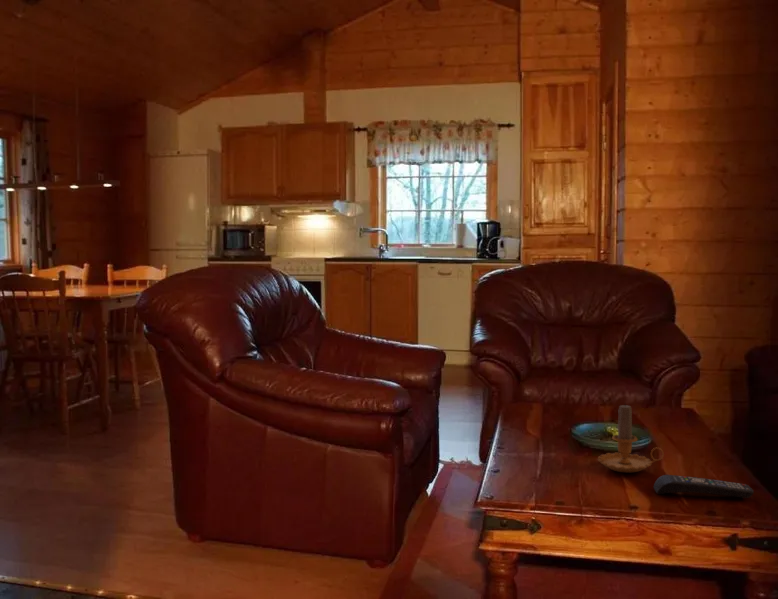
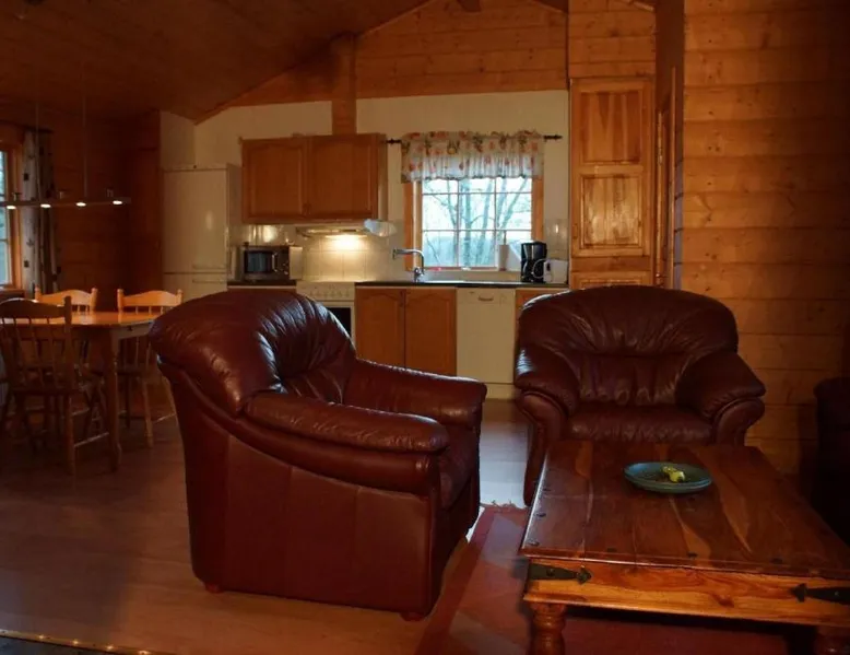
- candle [597,401,665,473]
- remote control [652,474,755,499]
